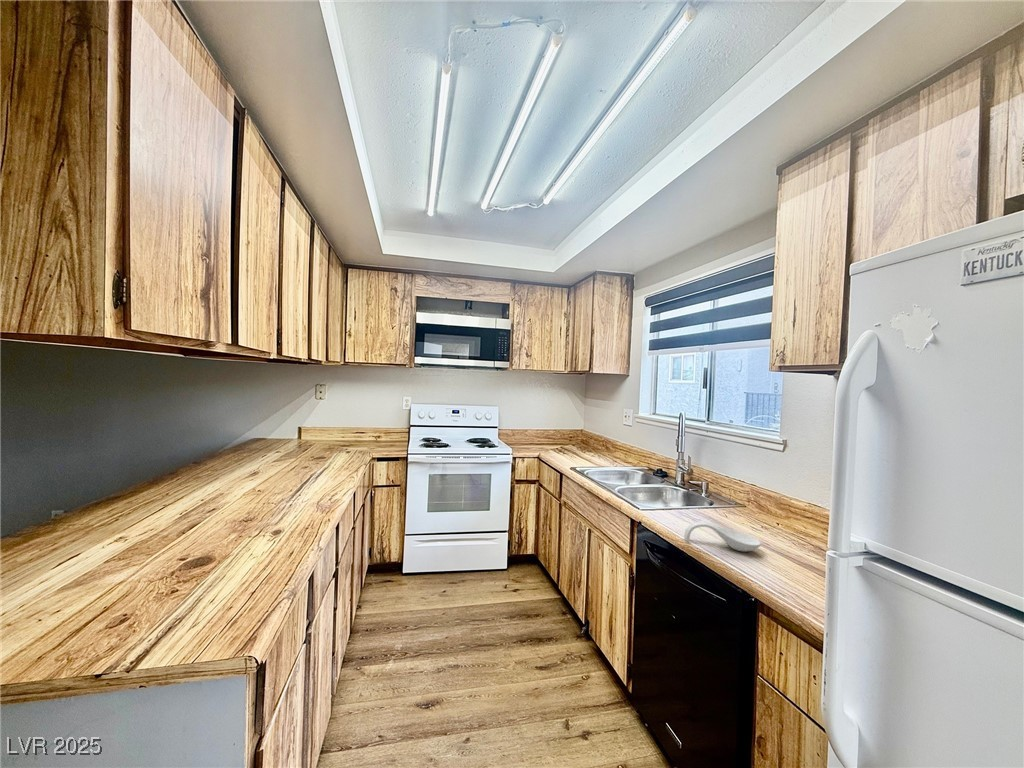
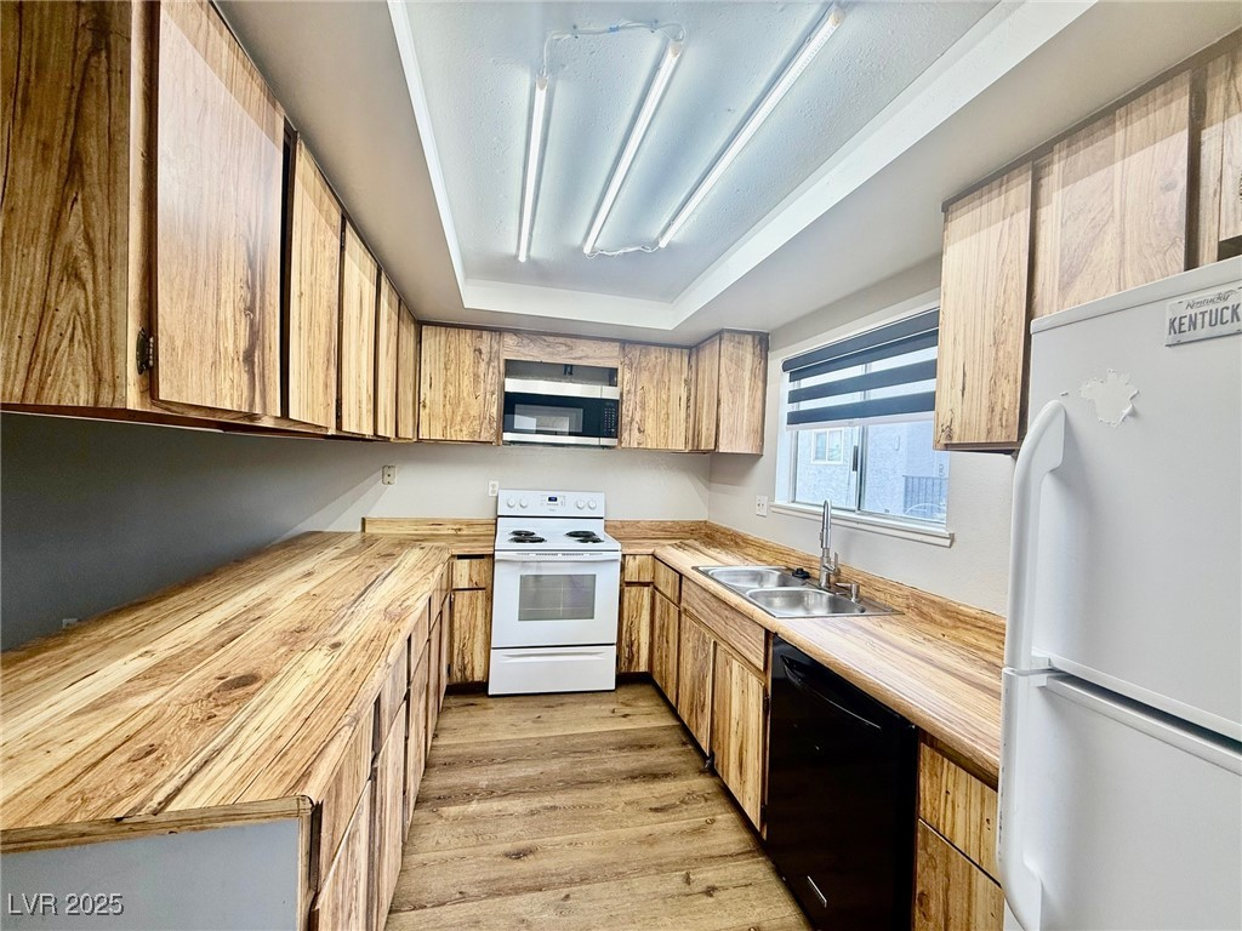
- spoon rest [683,520,762,553]
